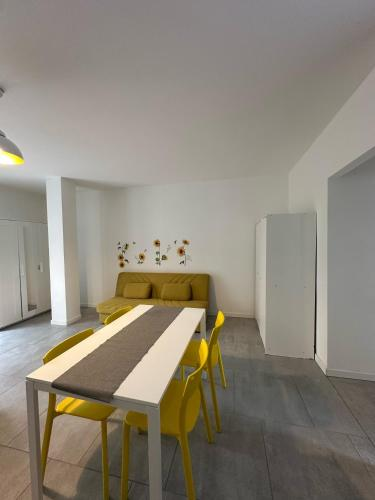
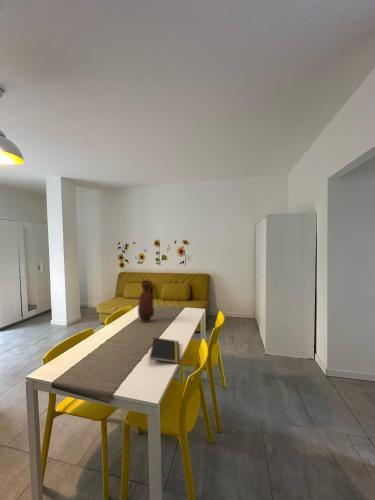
+ vase [137,279,155,323]
+ notepad [149,337,180,366]
